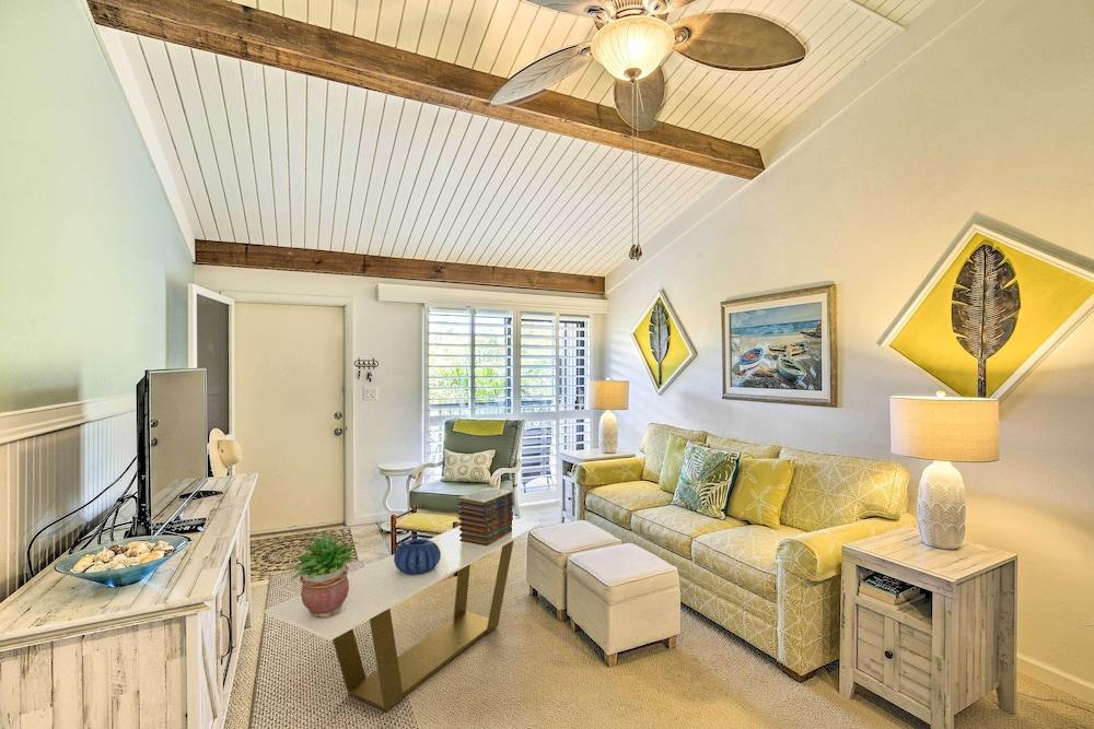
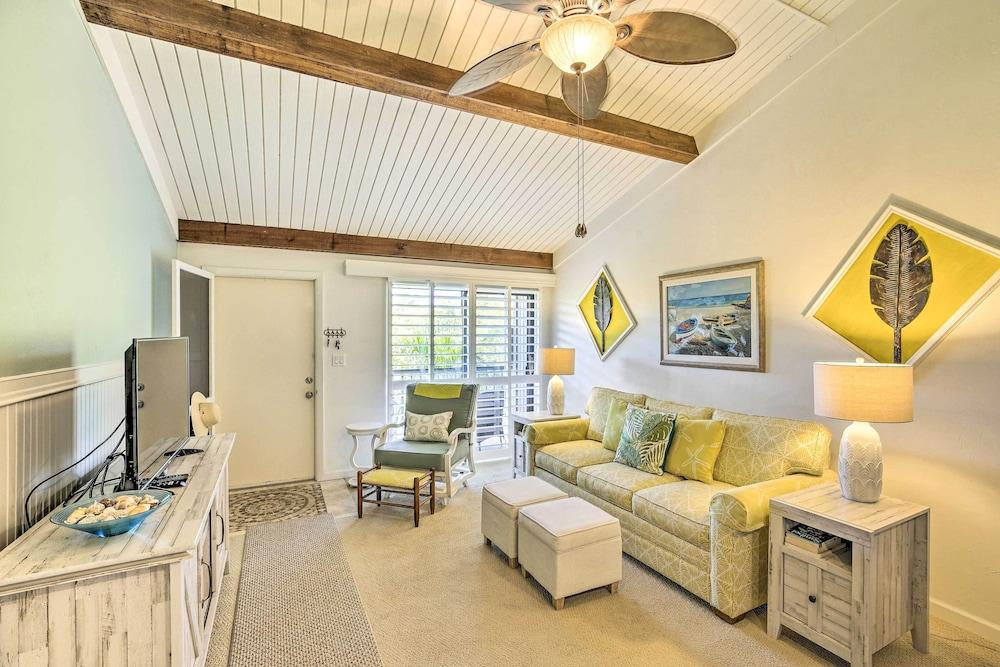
- coffee table [264,518,542,713]
- book stack [456,486,515,546]
- decorative bowl [394,538,441,575]
- potted plant [288,531,360,618]
